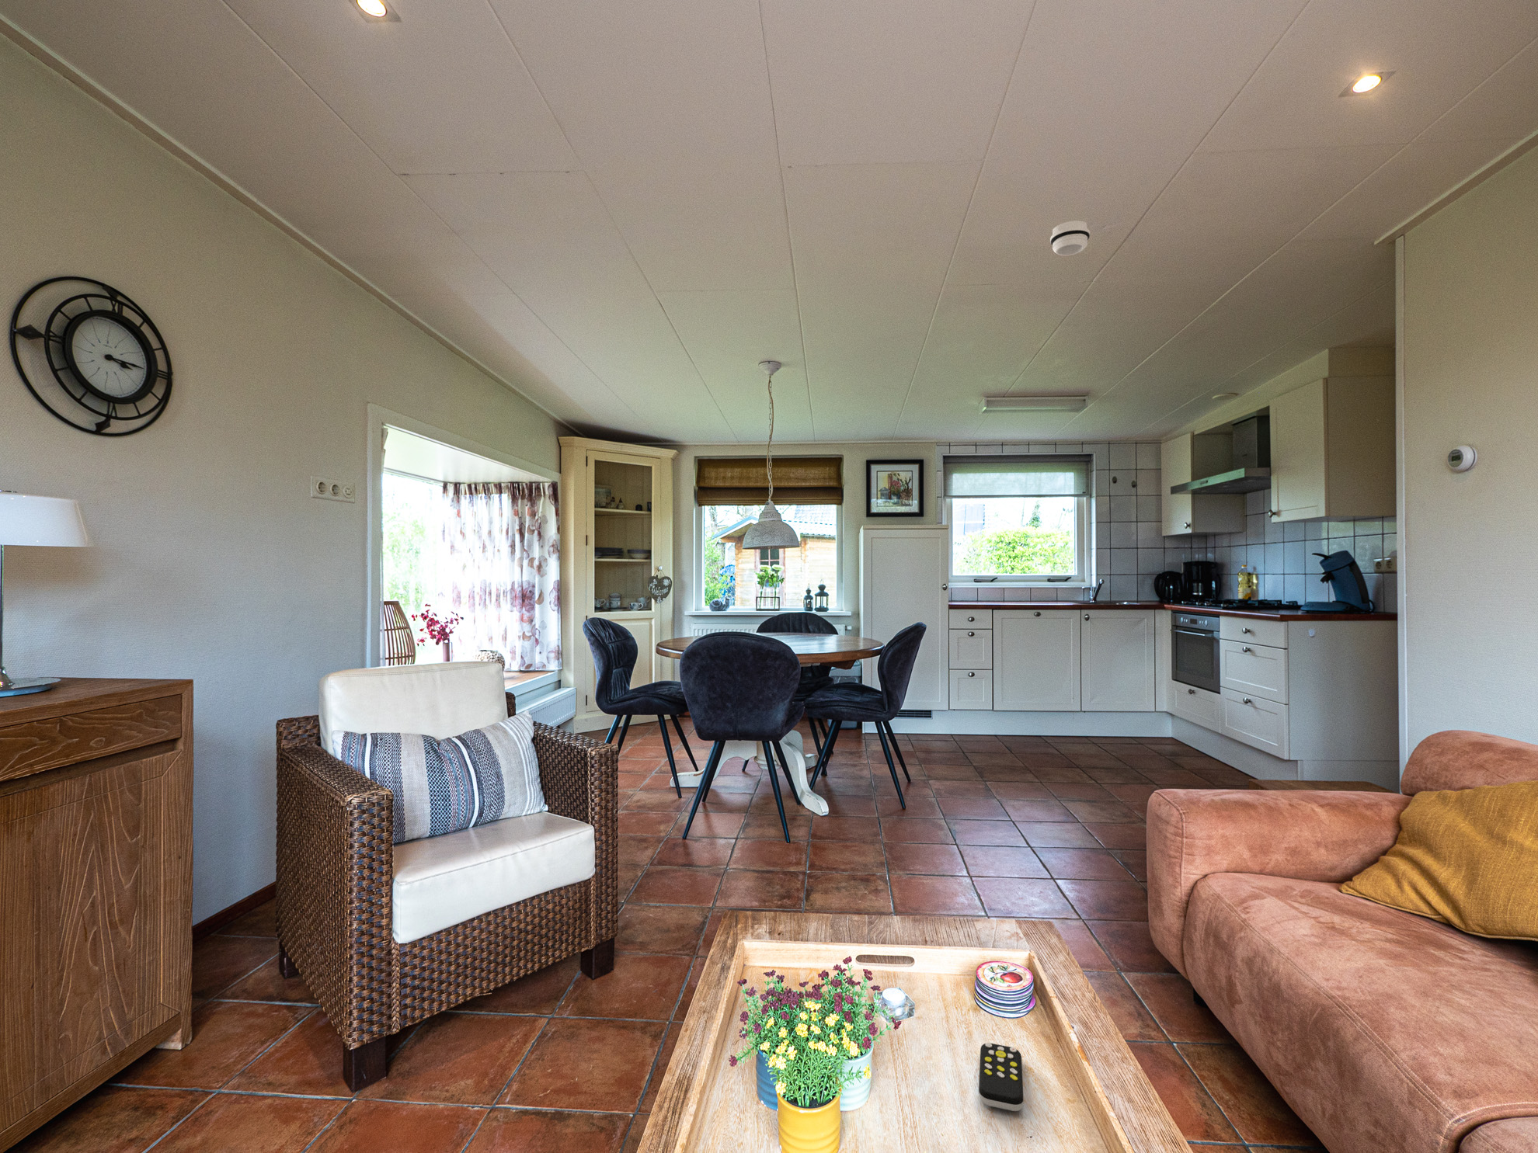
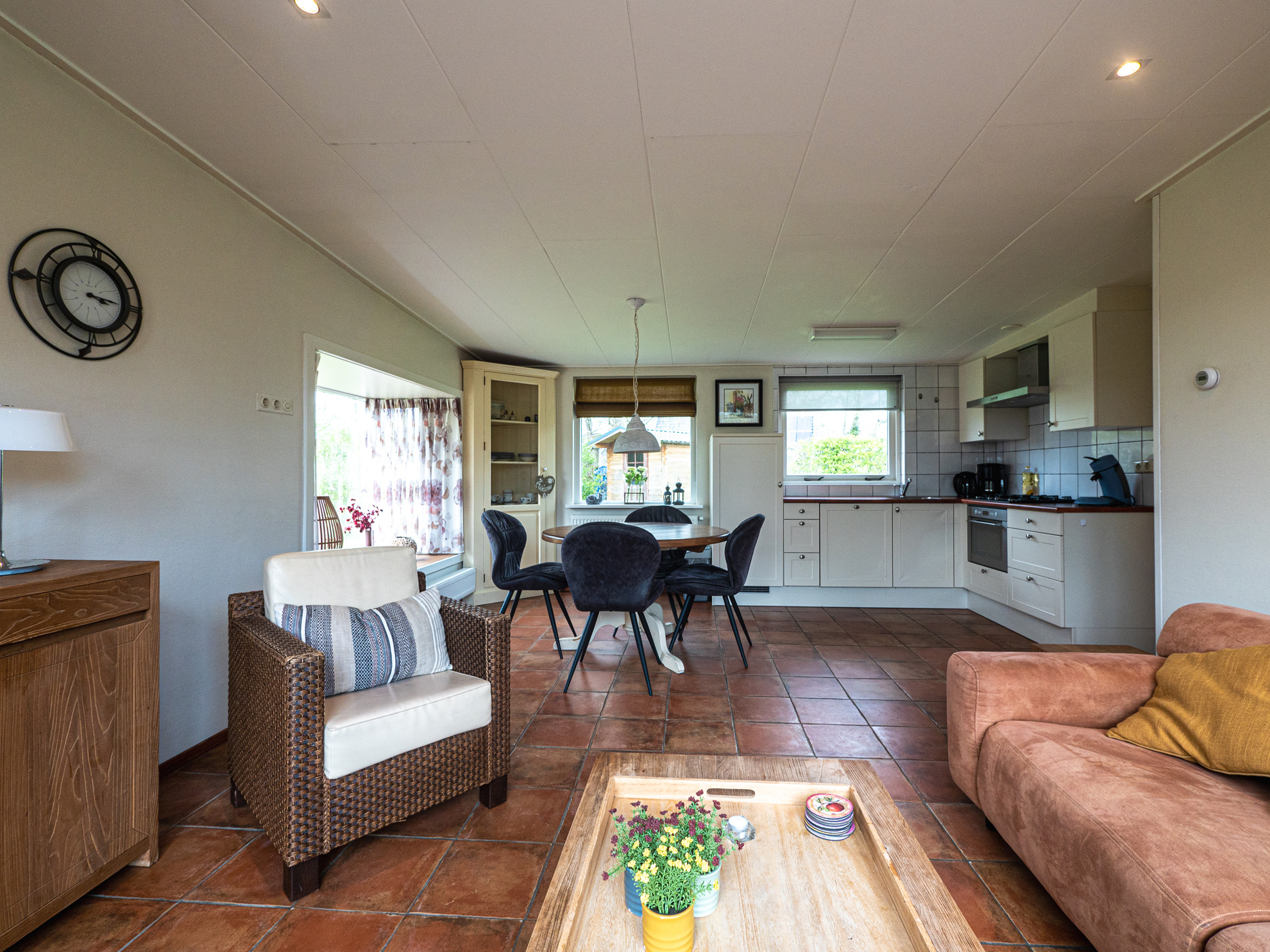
- smoke detector [1050,219,1091,257]
- remote control [979,1042,1025,1112]
